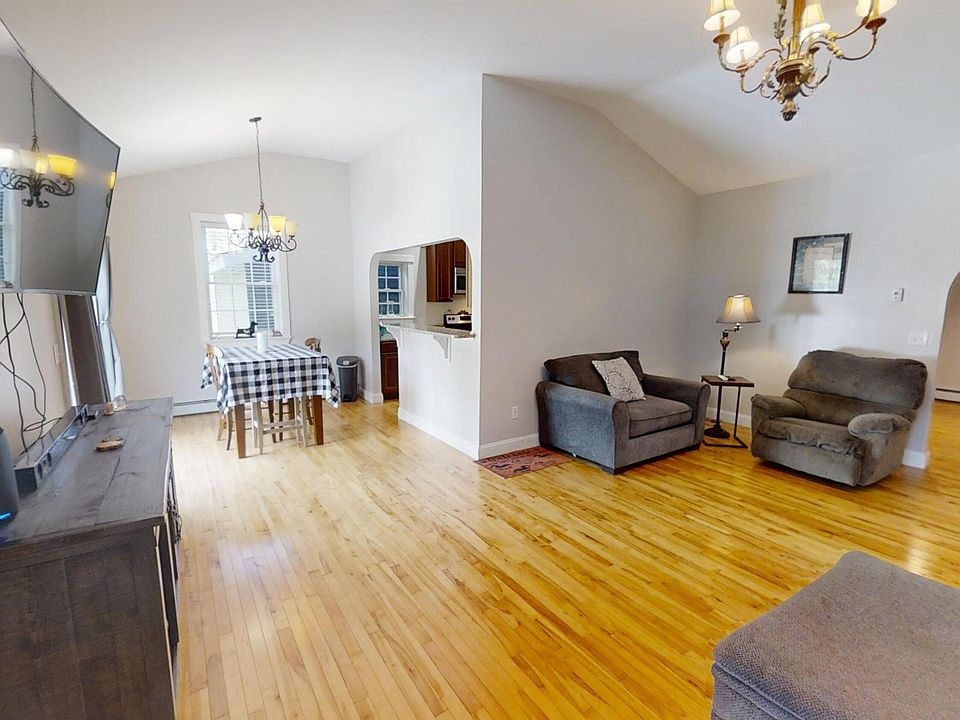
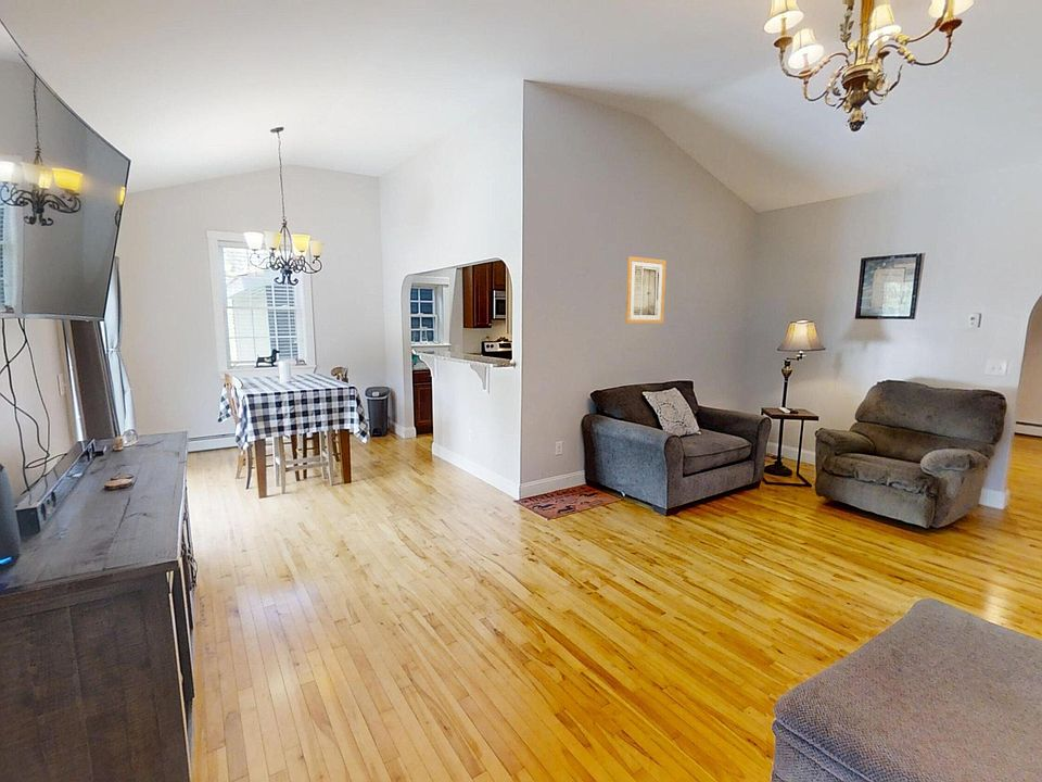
+ wall art [624,255,668,325]
